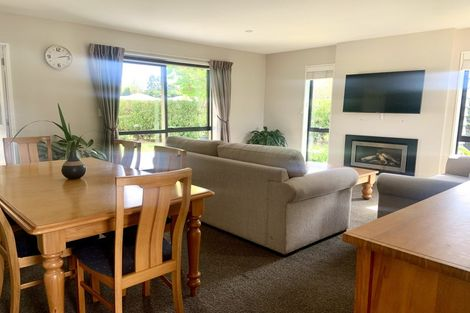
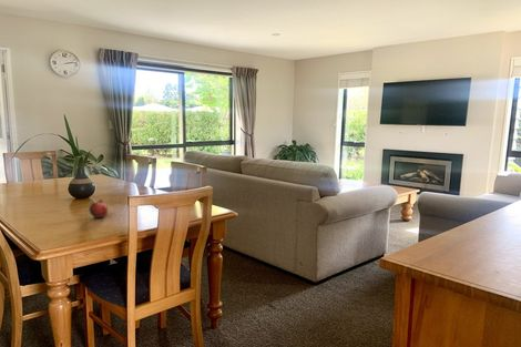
+ fruit [88,197,109,220]
